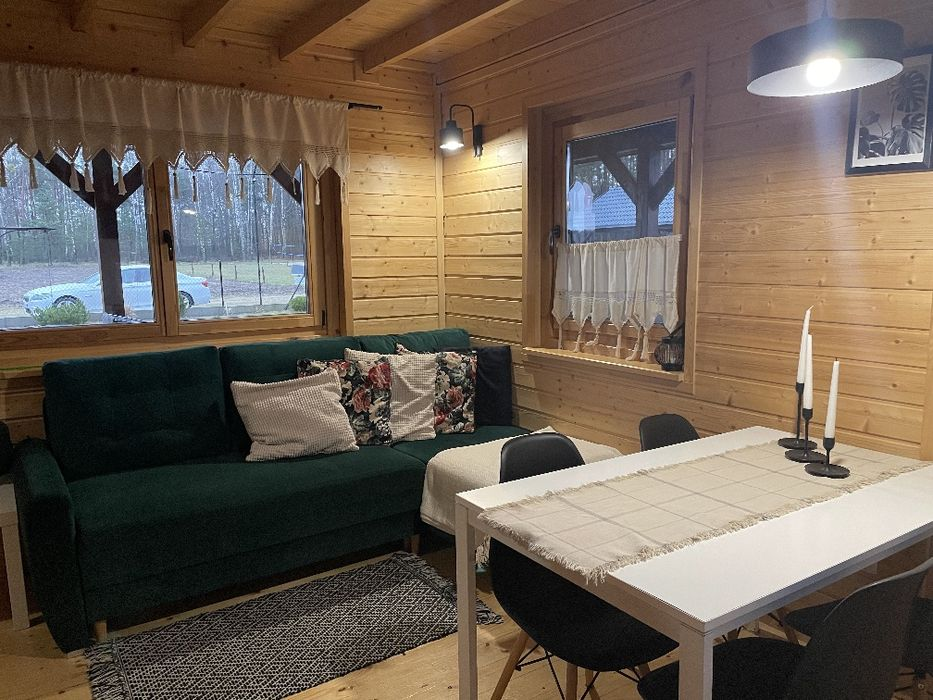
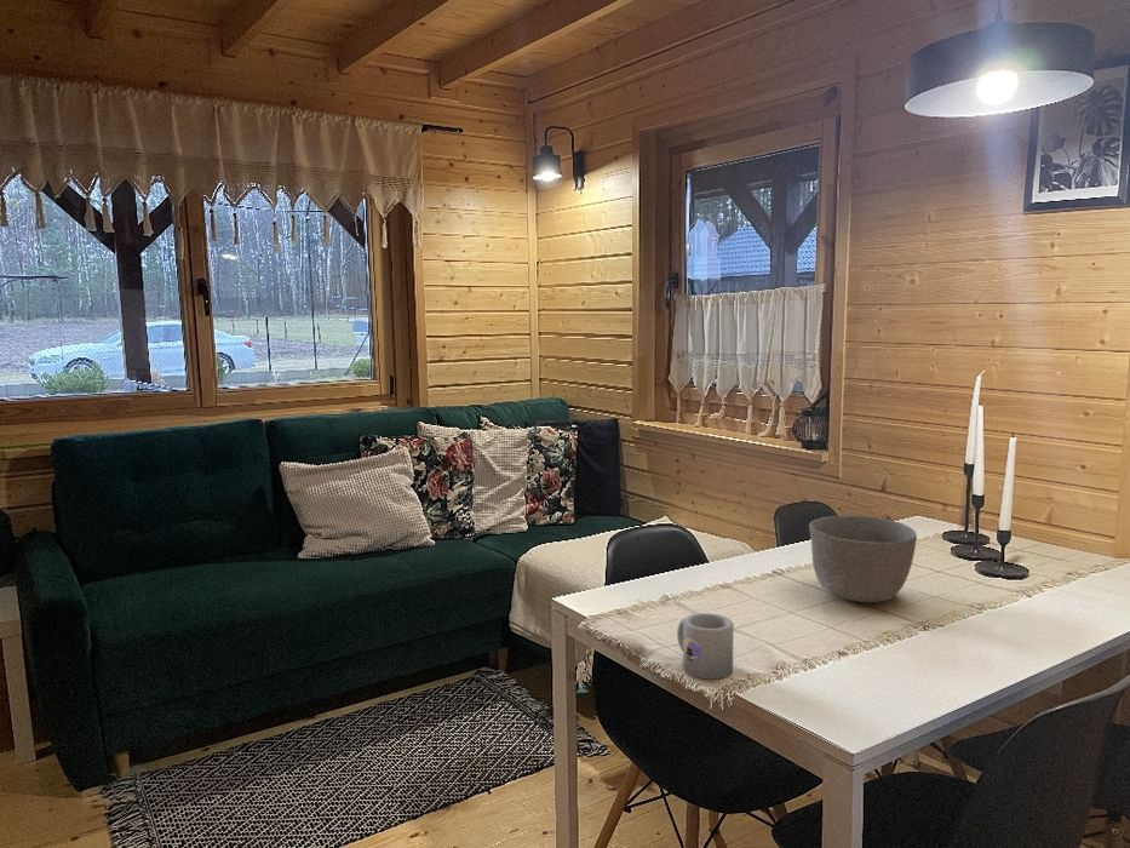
+ bowl [808,515,918,603]
+ mug [676,612,735,680]
